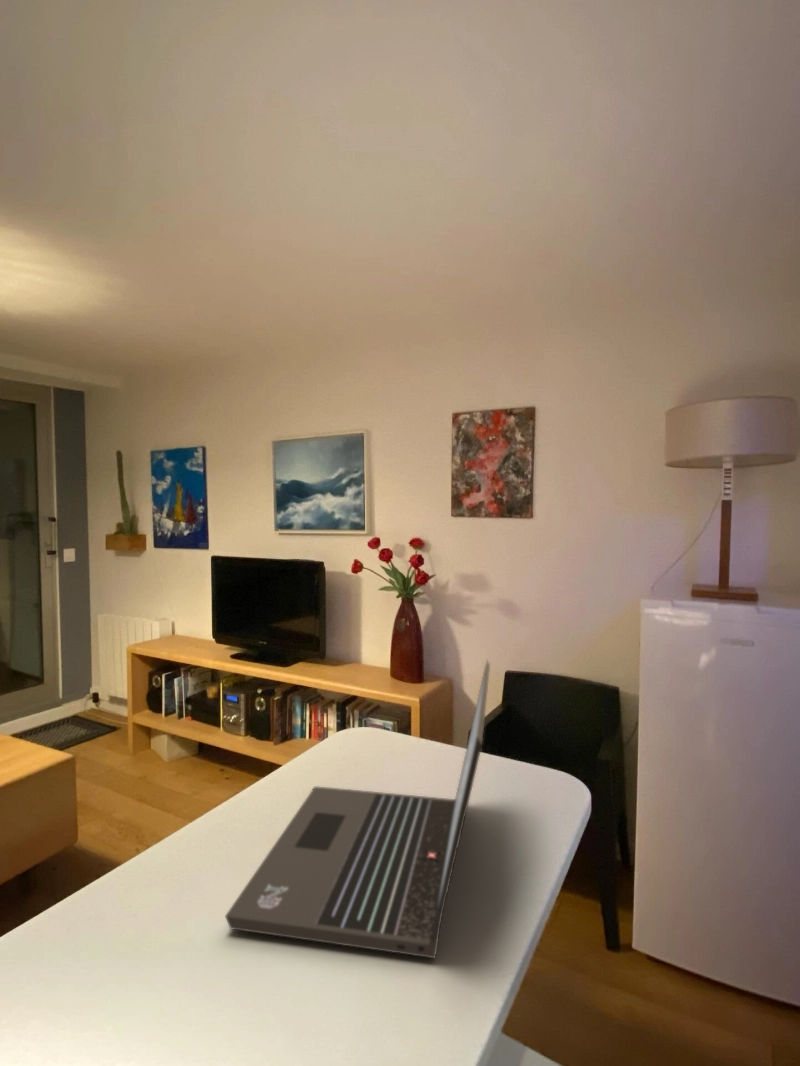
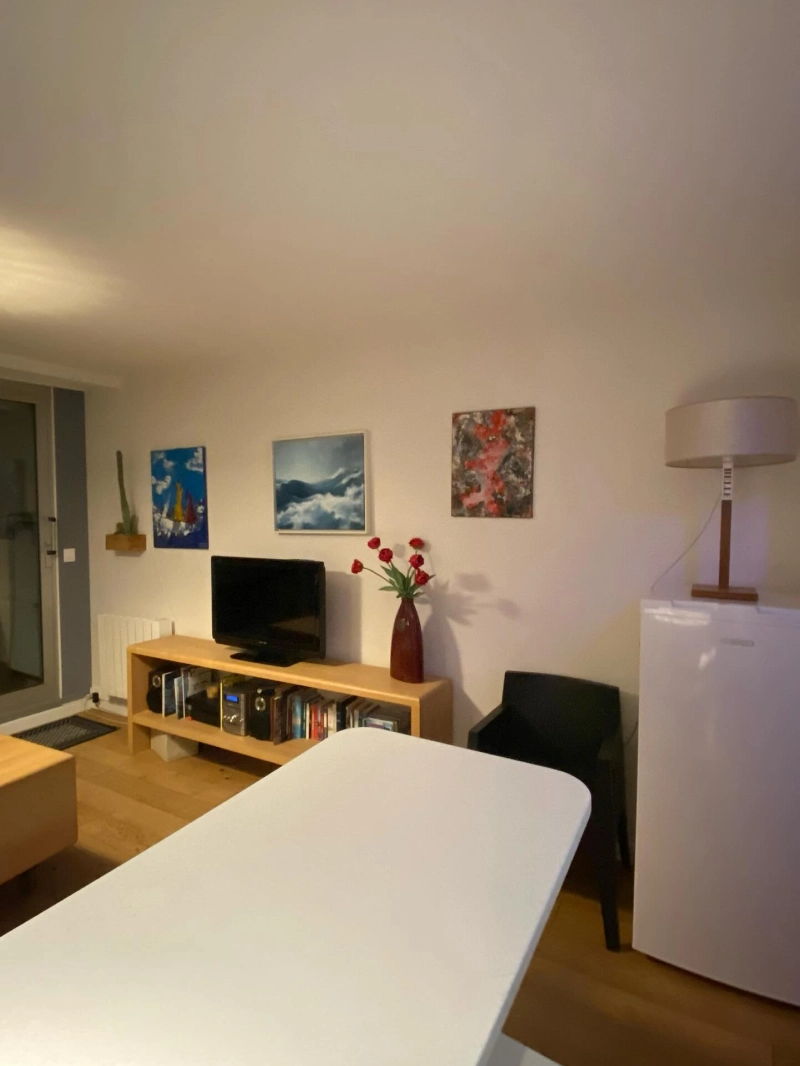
- laptop [224,659,491,960]
